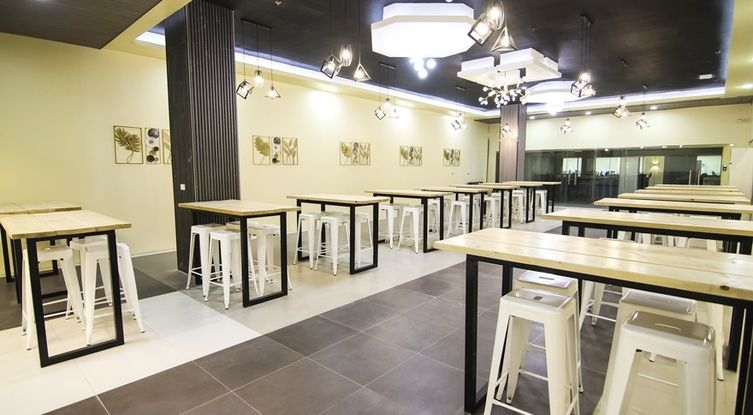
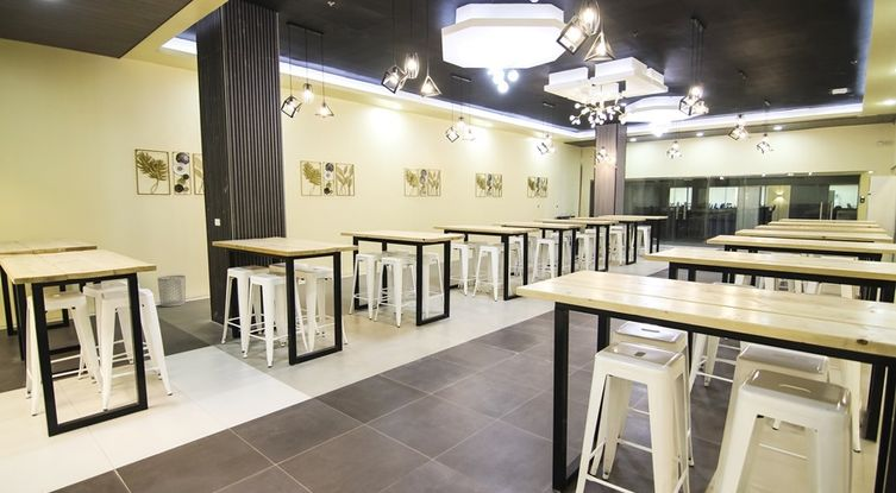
+ waste bin [156,274,187,308]
